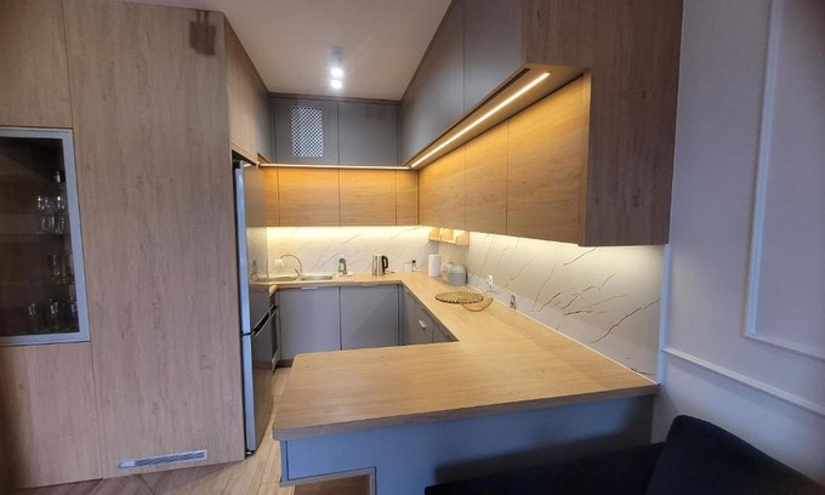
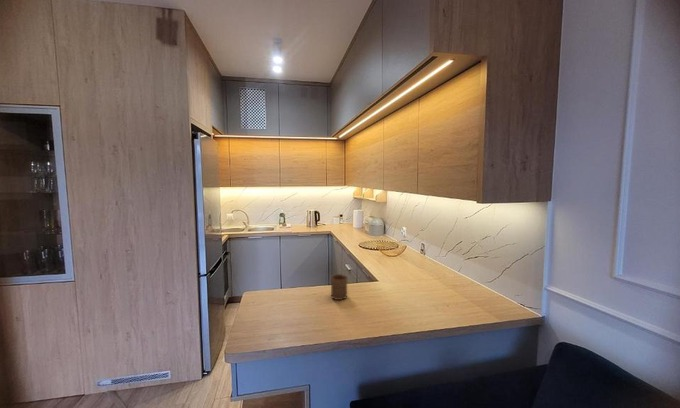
+ cup [330,273,349,301]
